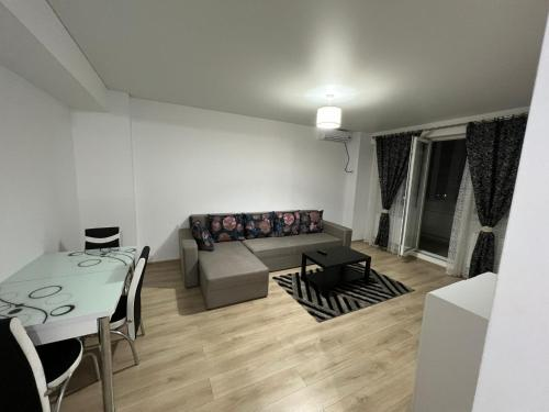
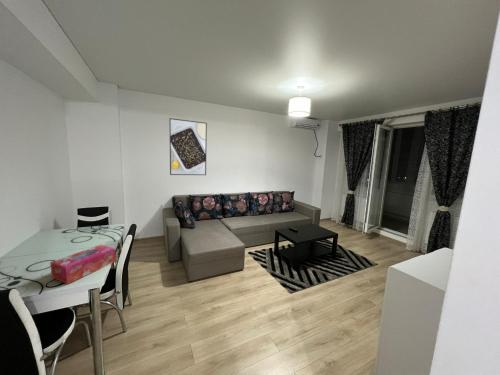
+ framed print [168,117,208,176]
+ tissue box [49,244,117,285]
